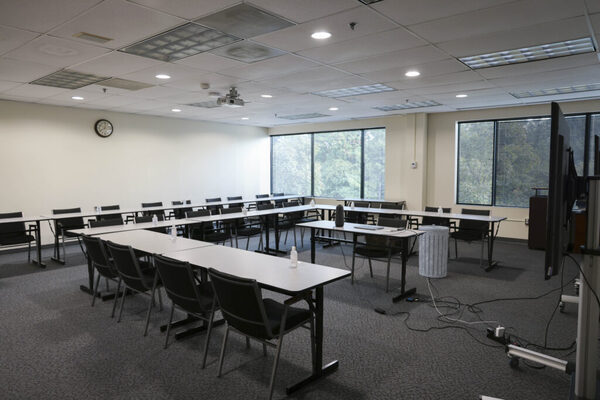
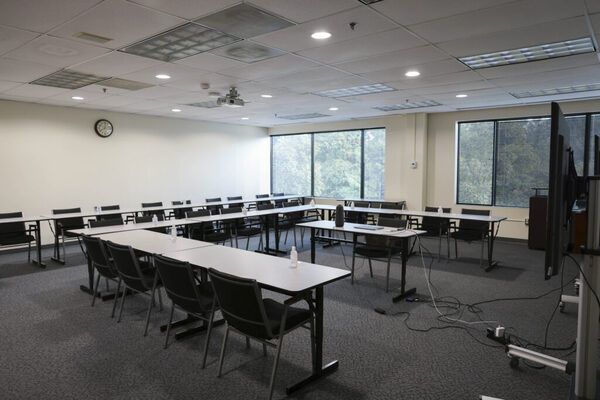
- trash can [418,224,450,279]
